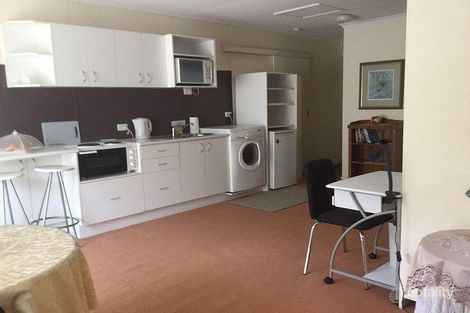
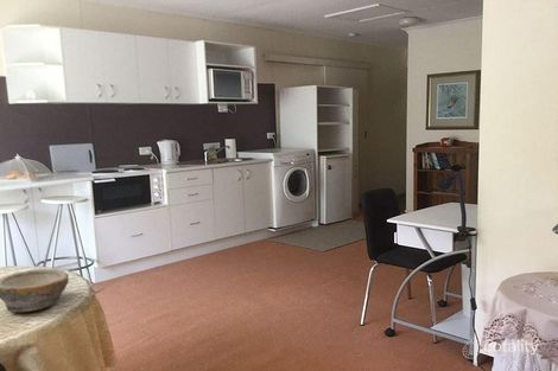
+ bowl [0,268,70,314]
